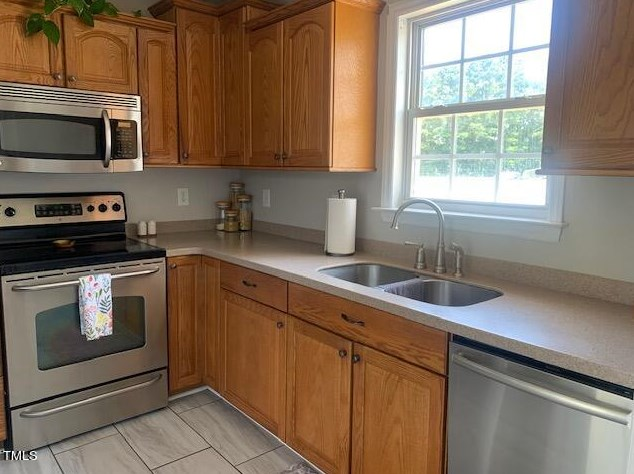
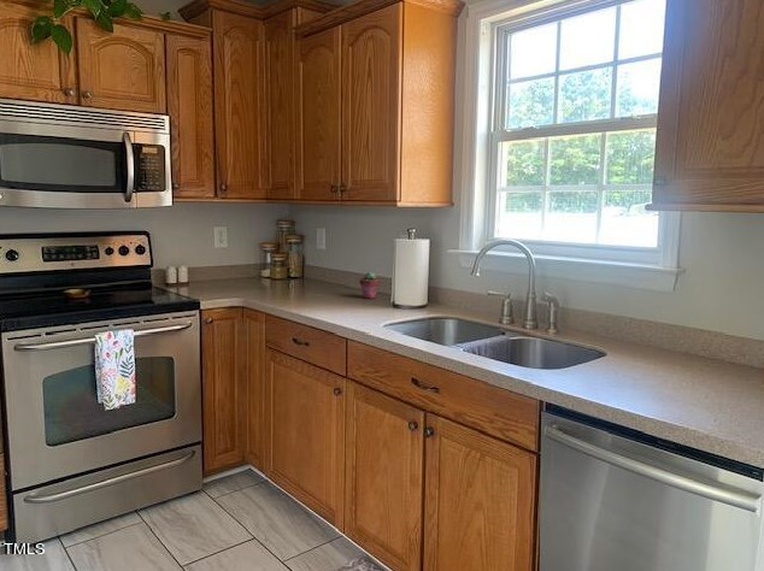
+ potted succulent [358,271,381,300]
